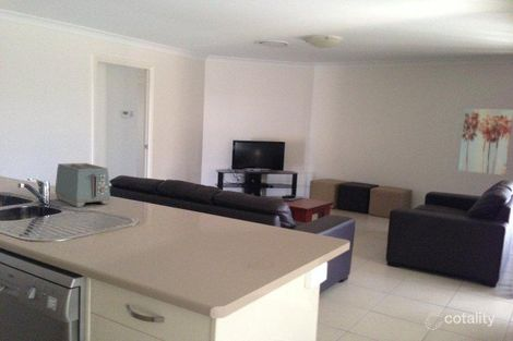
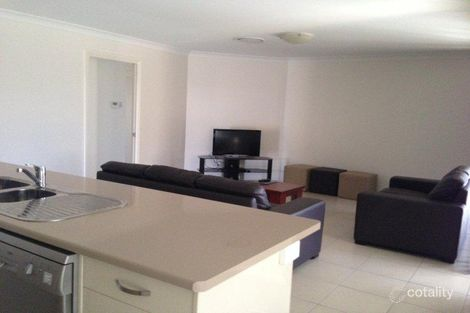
- toaster [53,162,111,208]
- wall art [457,108,513,176]
